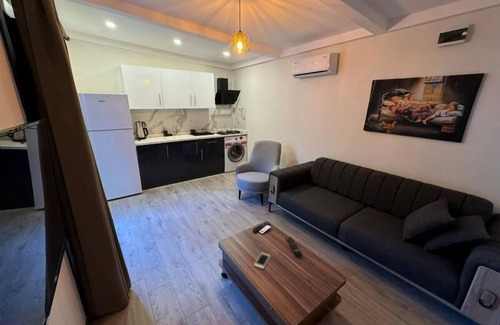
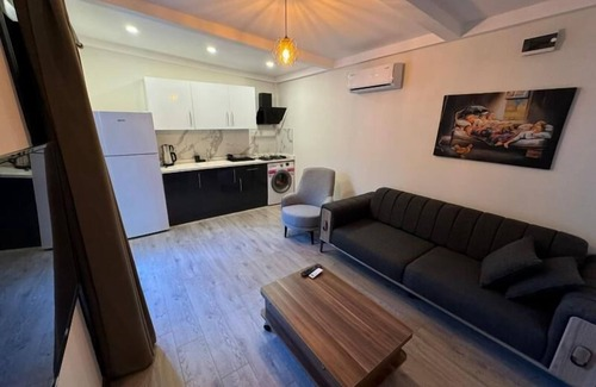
- remote control [285,236,303,257]
- cell phone [253,252,272,270]
